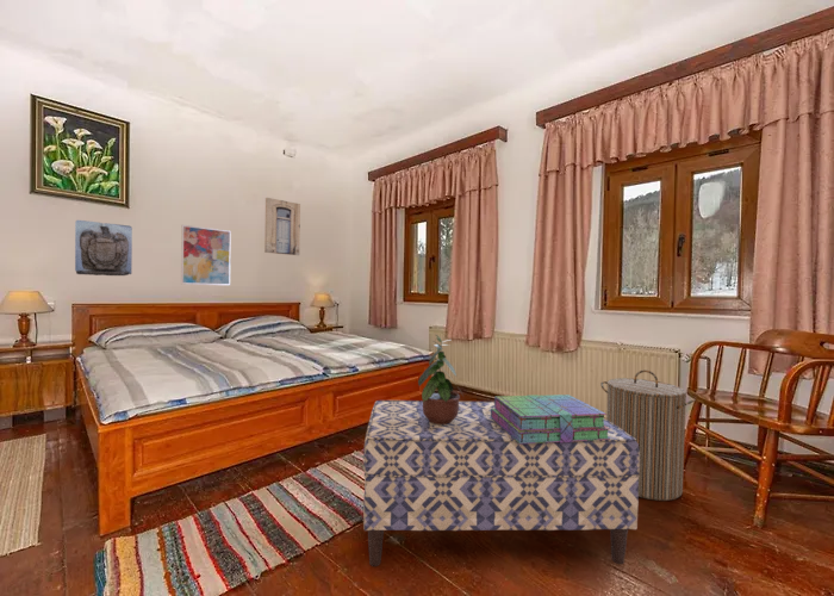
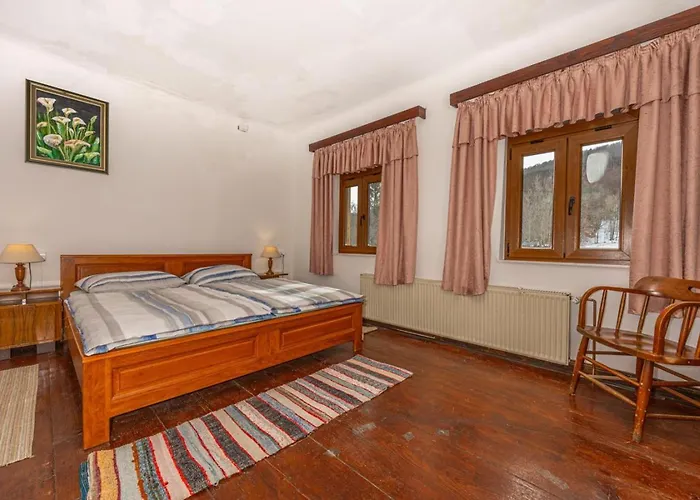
- potted plant [417,334,465,424]
- stack of books [491,393,610,445]
- bench [362,399,640,567]
- wall sculpture [74,219,133,277]
- laundry hamper [599,370,696,502]
- wall art [263,197,301,256]
- wall art [180,224,232,286]
